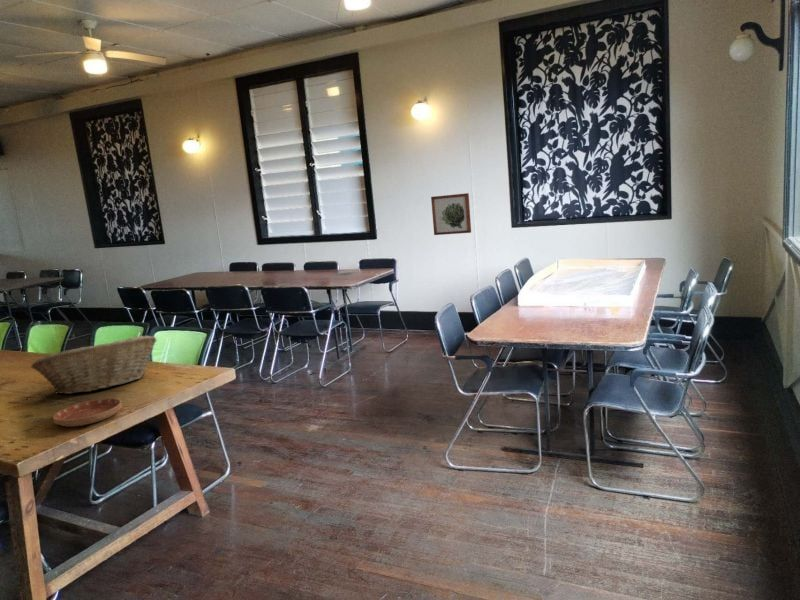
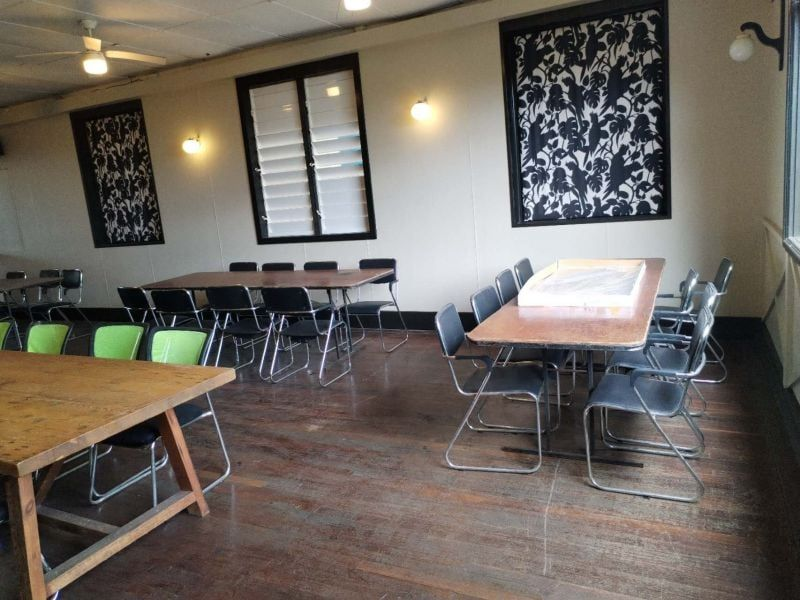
- fruit basket [30,335,157,395]
- wall art [430,192,472,236]
- saucer [52,397,123,428]
